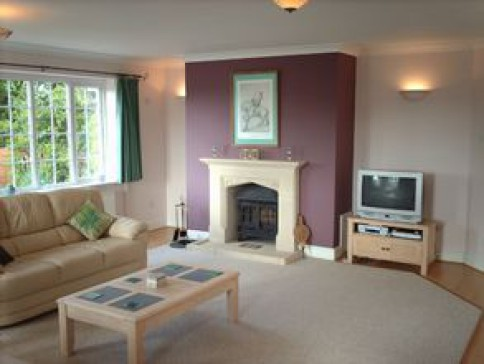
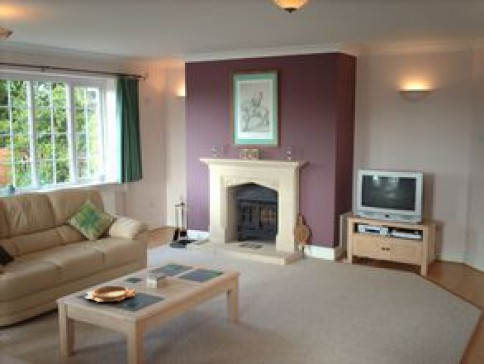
+ decorative bowl [84,285,136,303]
